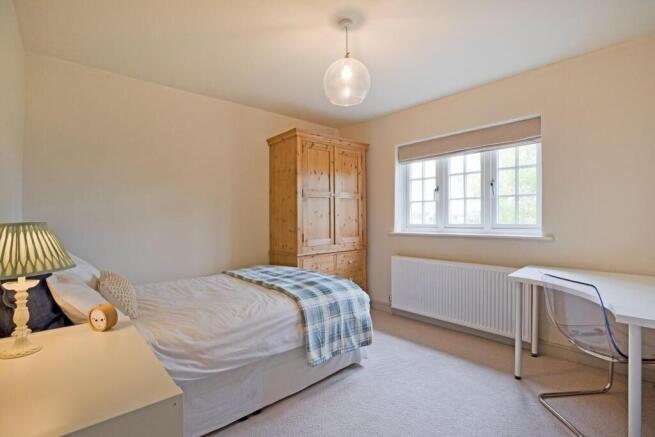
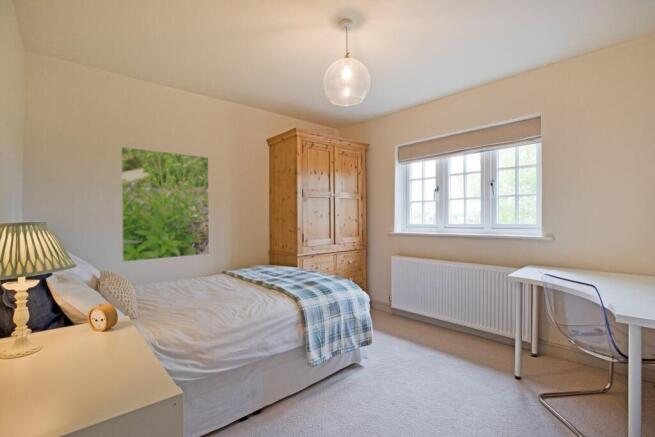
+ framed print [120,146,210,263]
